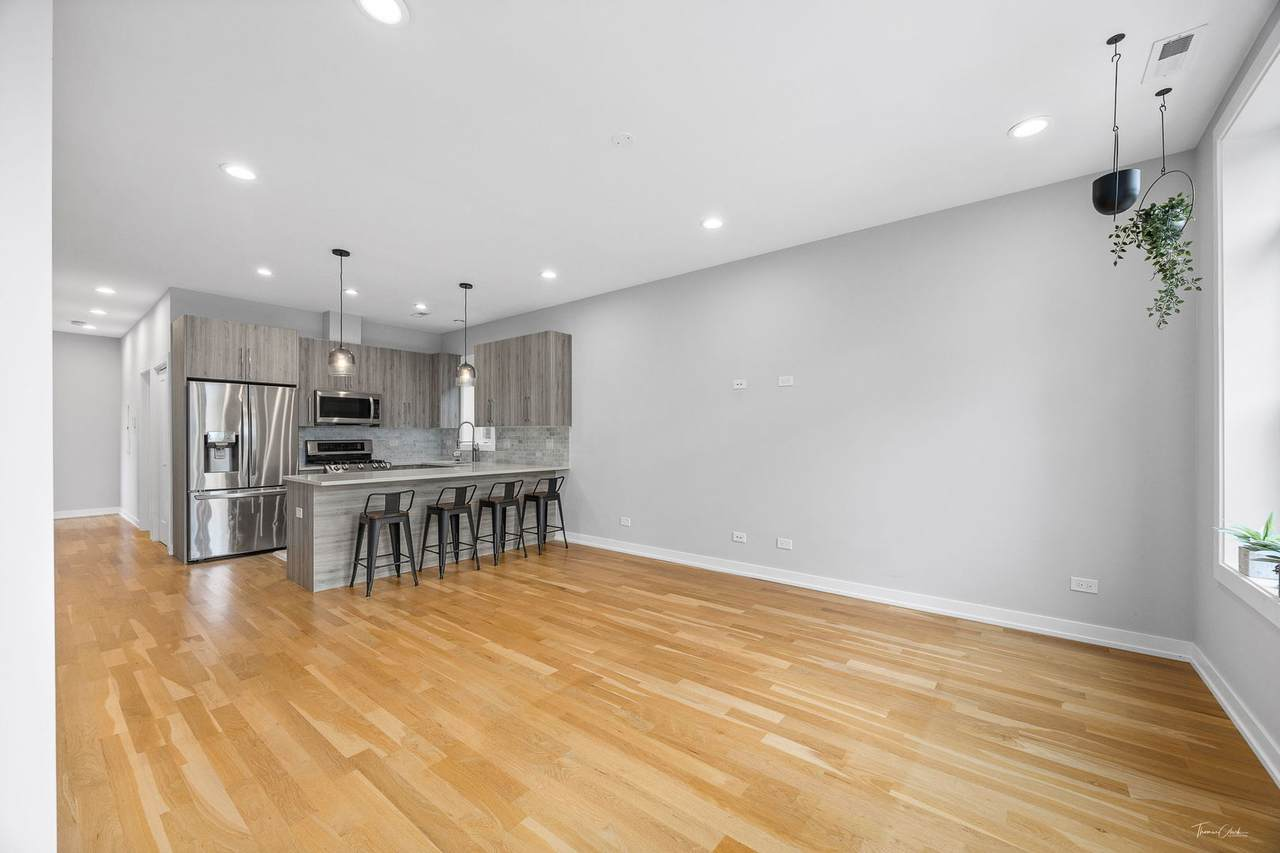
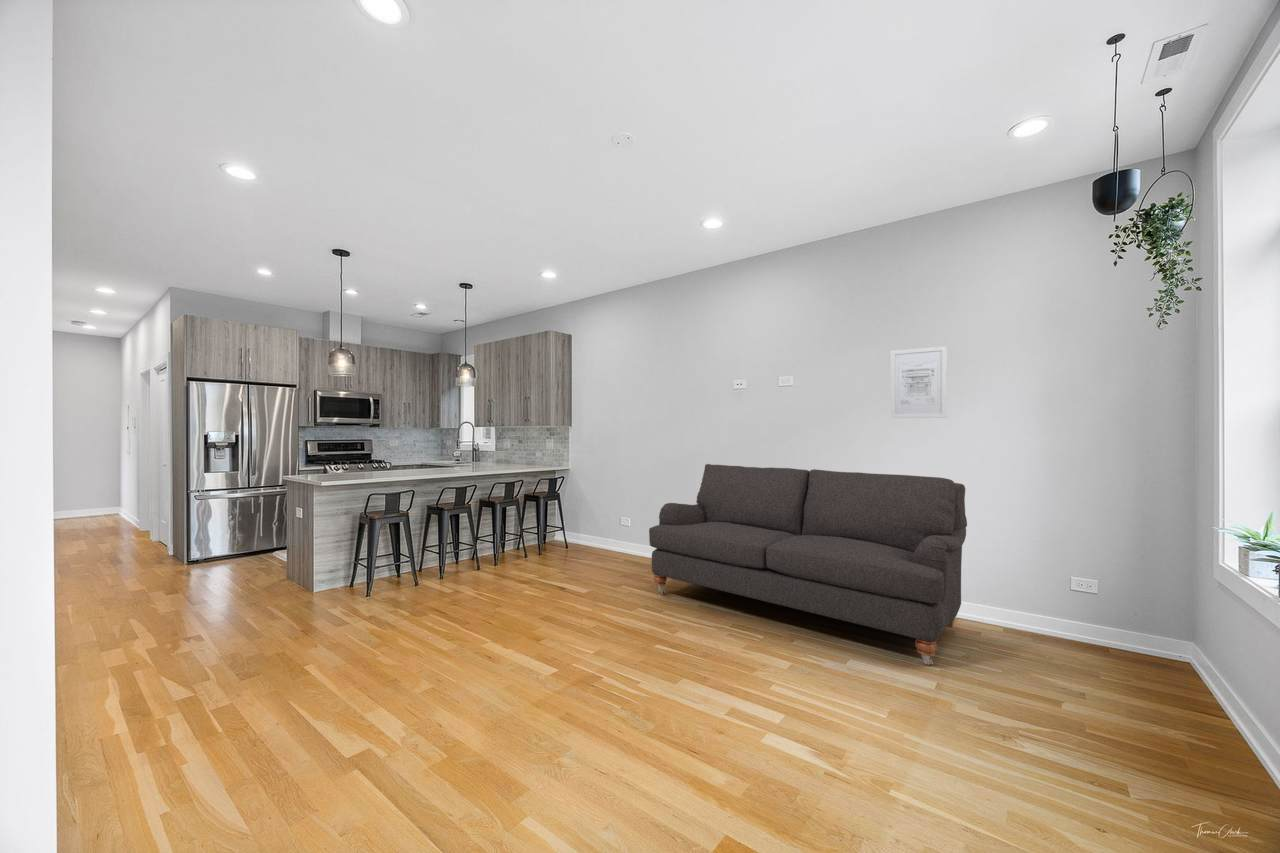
+ sofa [648,463,968,666]
+ wall art [890,345,948,419]
